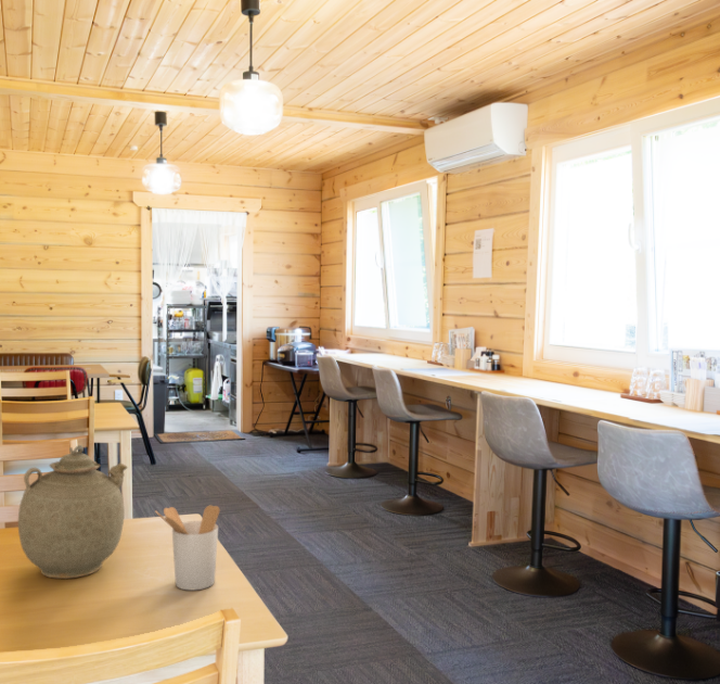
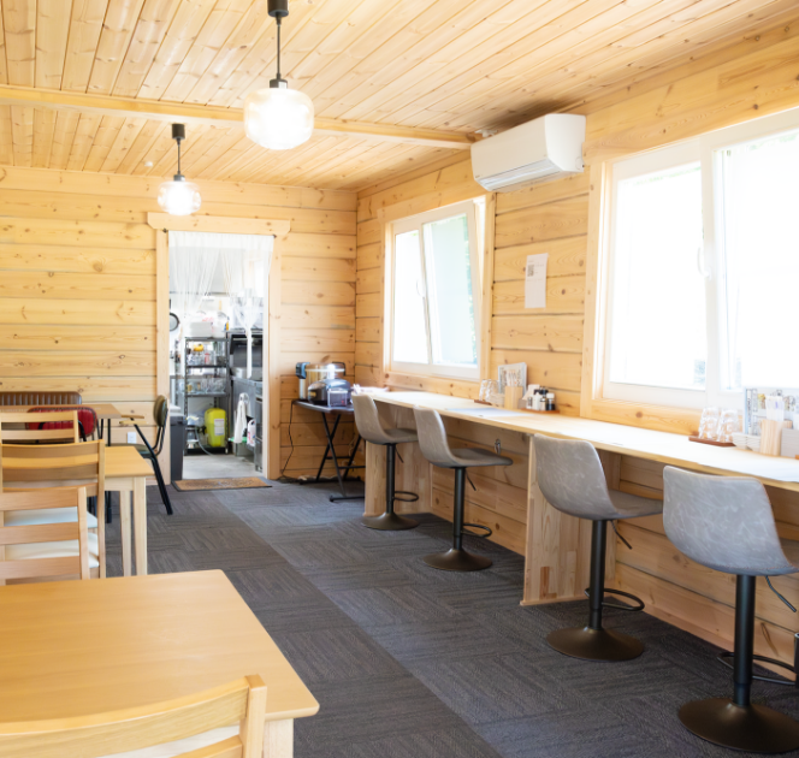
- utensil holder [154,504,221,591]
- teapot [17,444,129,580]
